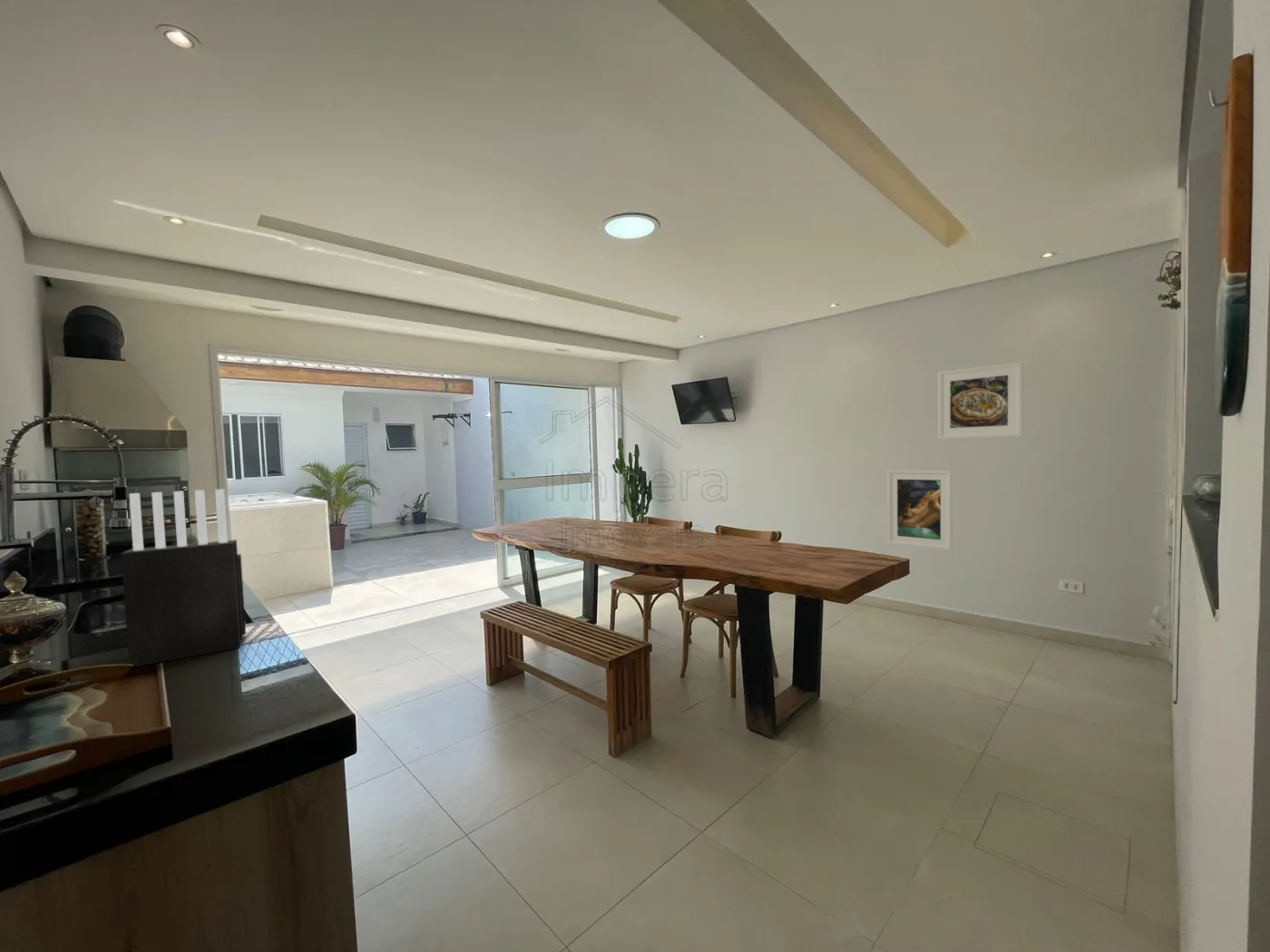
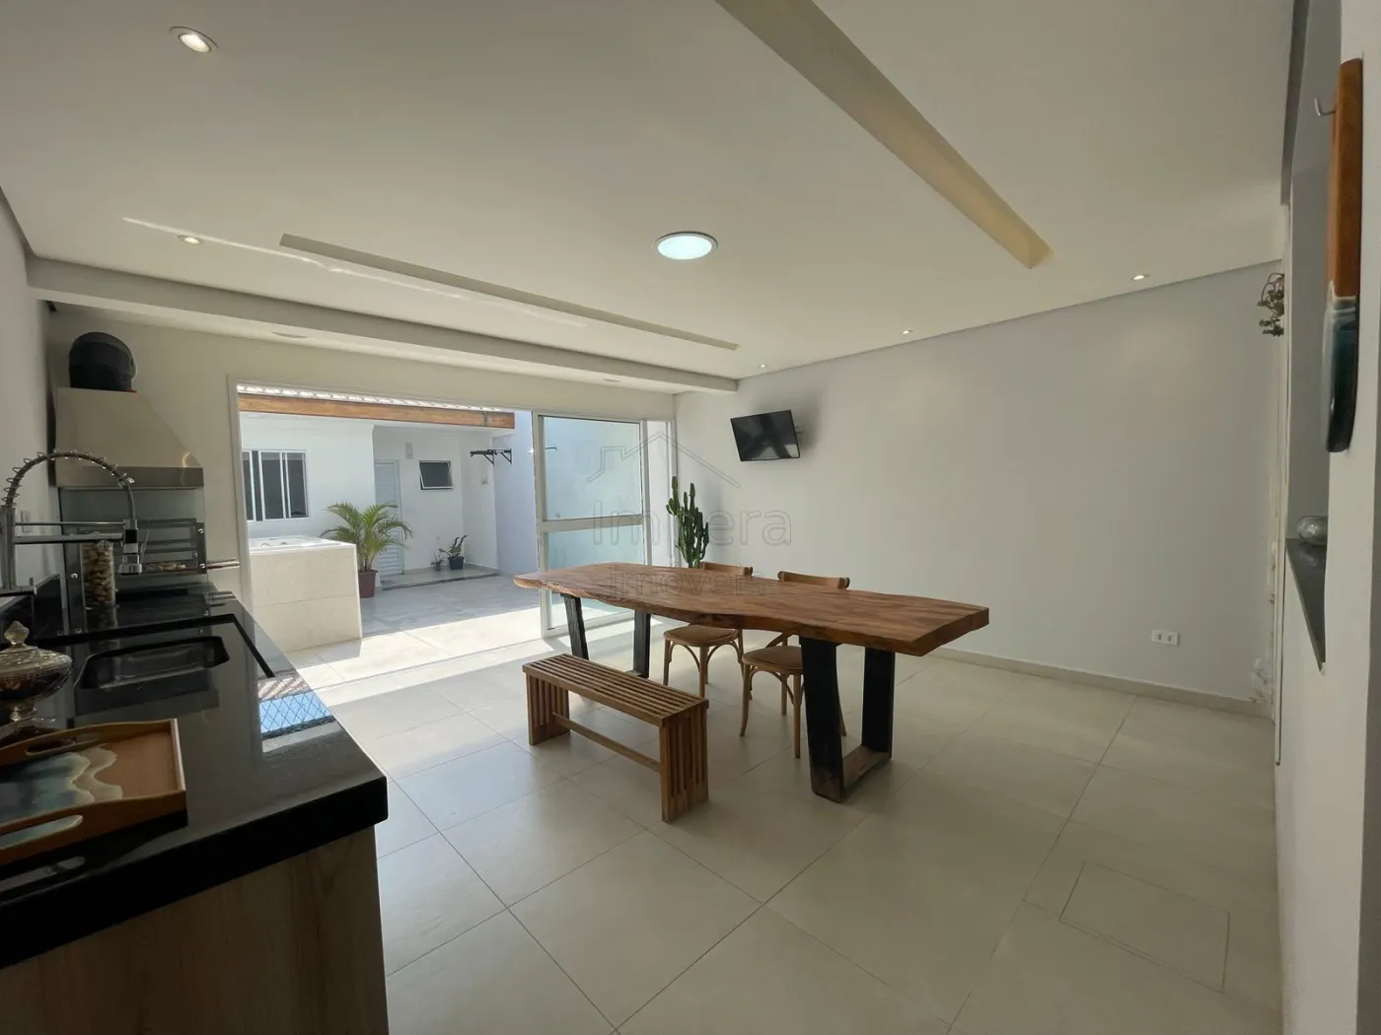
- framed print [886,470,953,551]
- knife block [120,489,247,668]
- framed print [937,361,1024,440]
